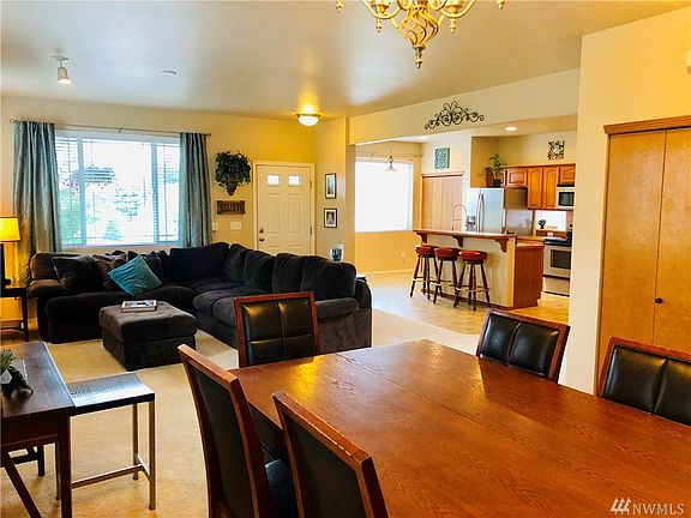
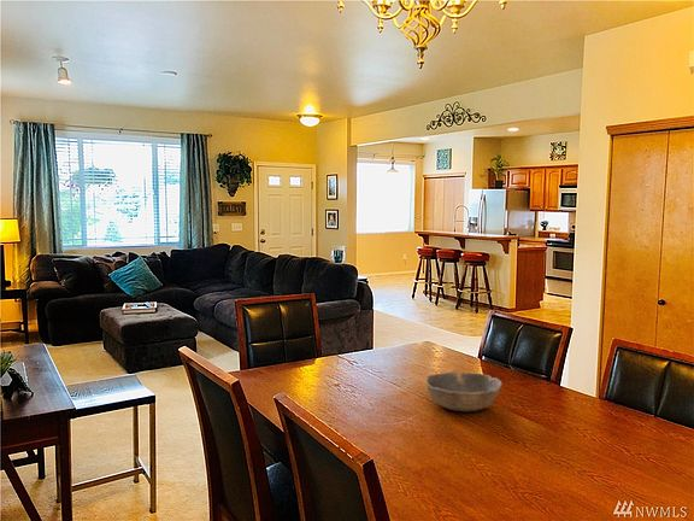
+ bowl [424,371,504,412]
